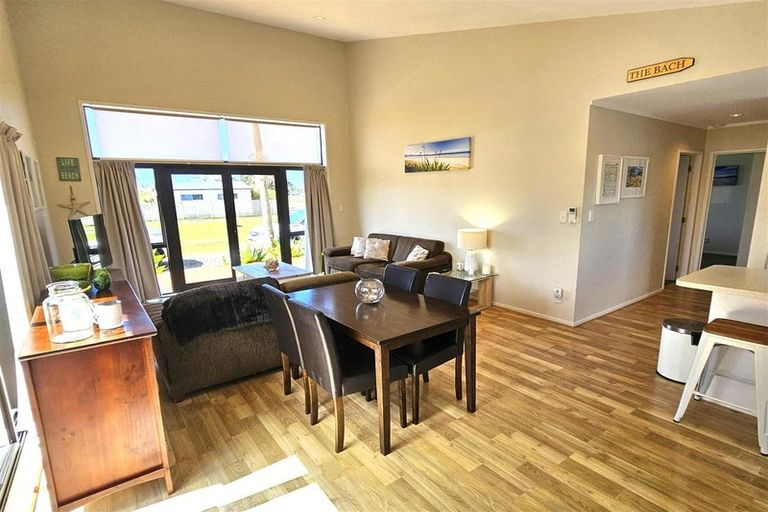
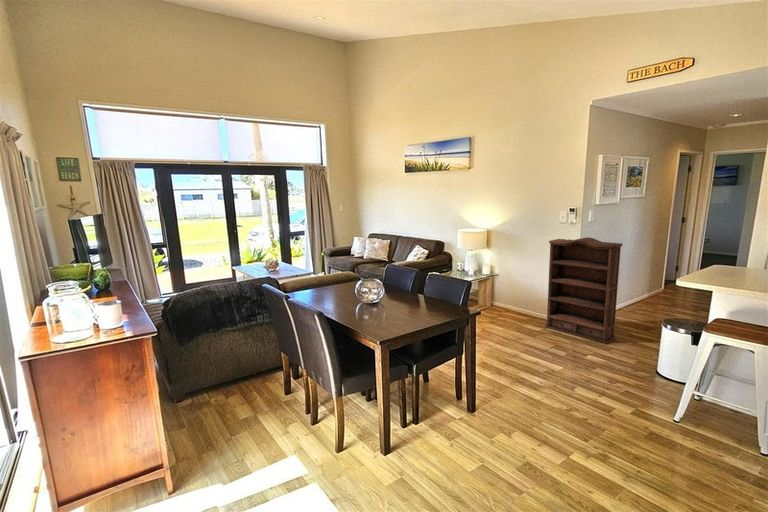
+ bookshelf [544,236,623,345]
